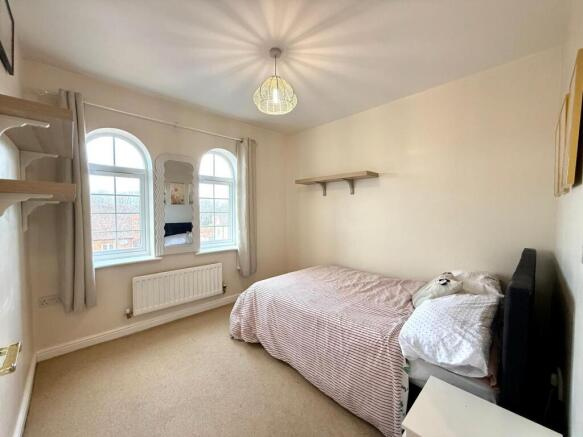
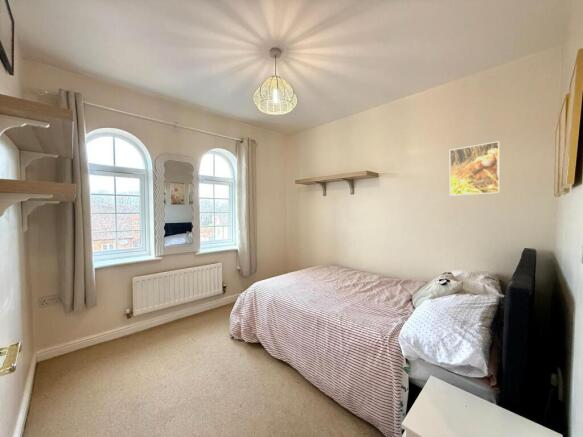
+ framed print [449,140,501,197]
